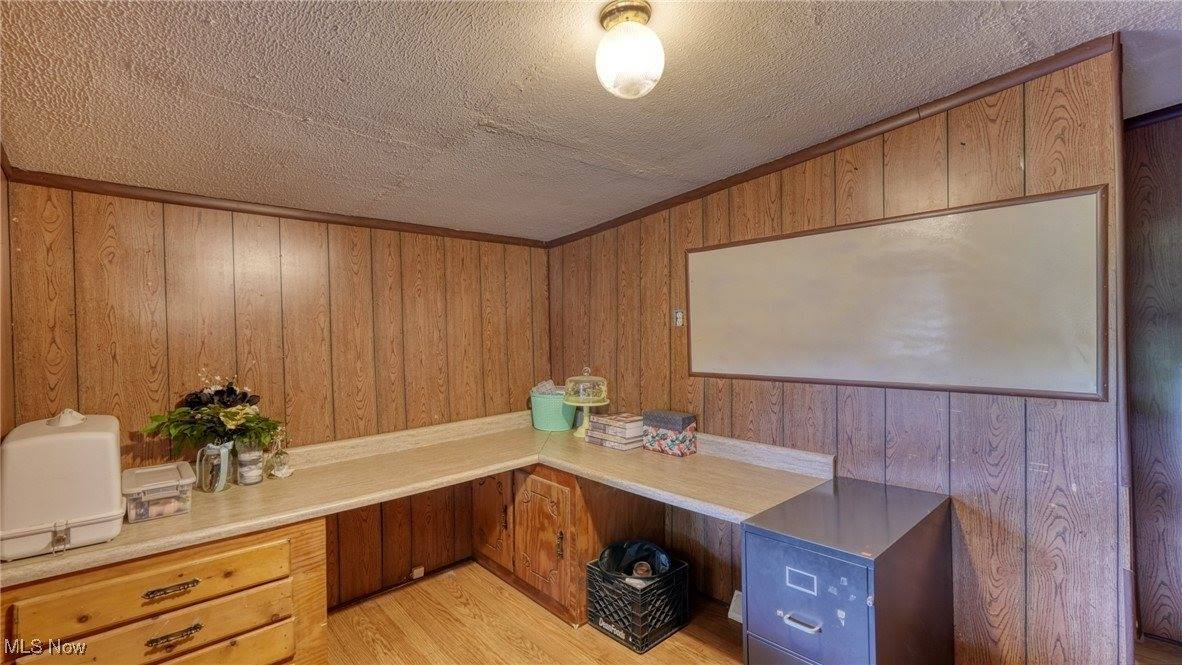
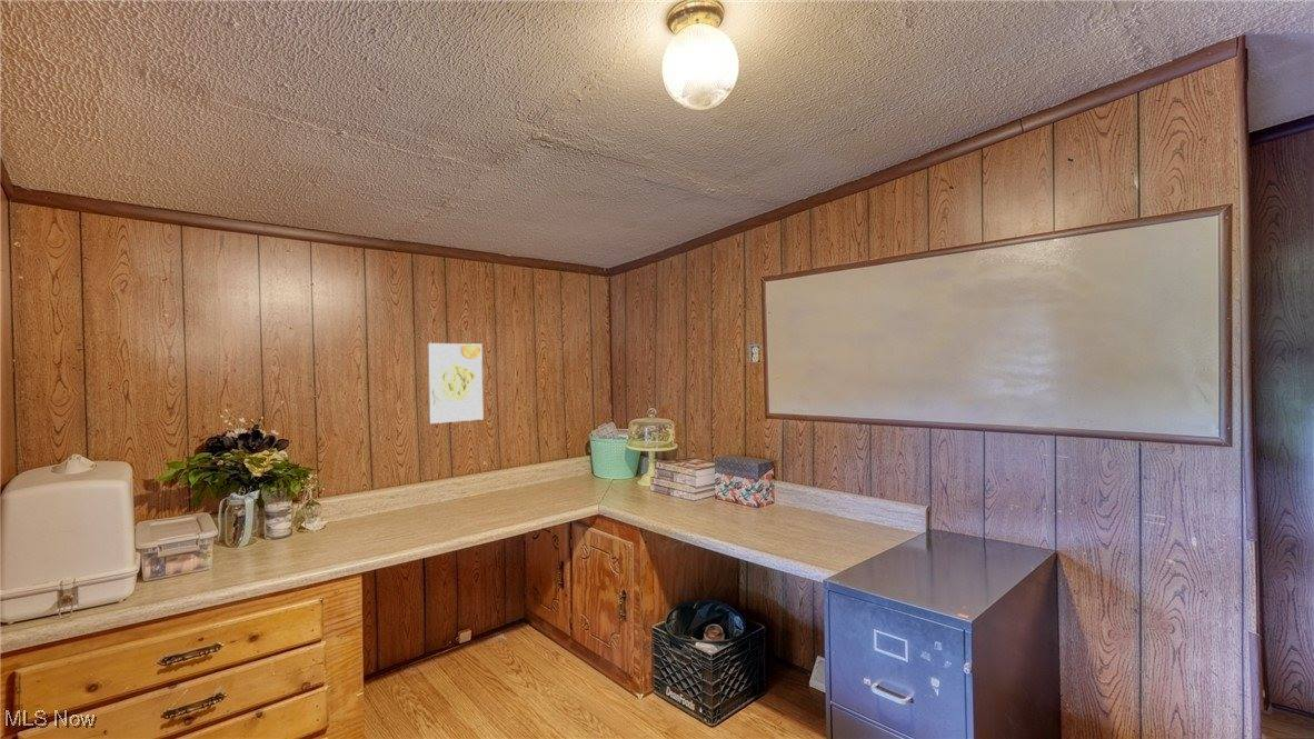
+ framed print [426,342,484,425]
